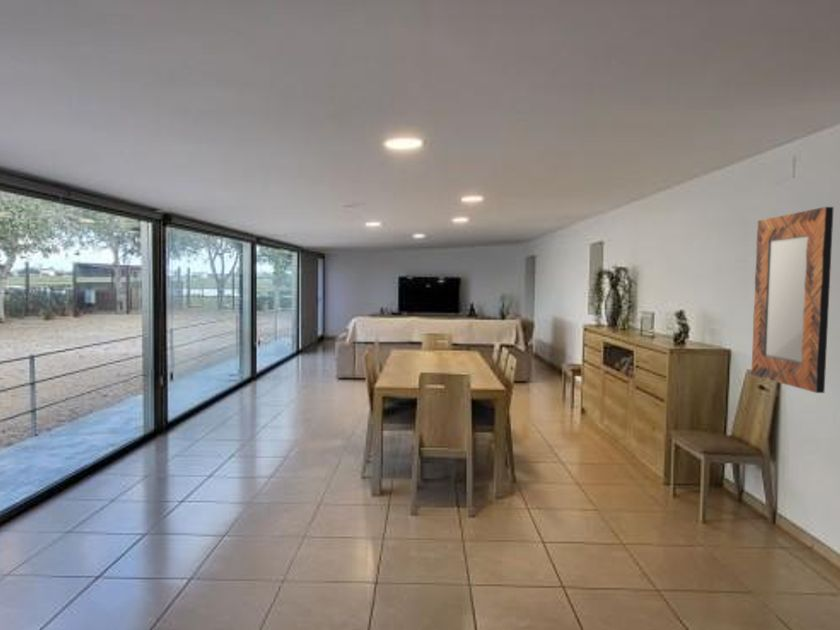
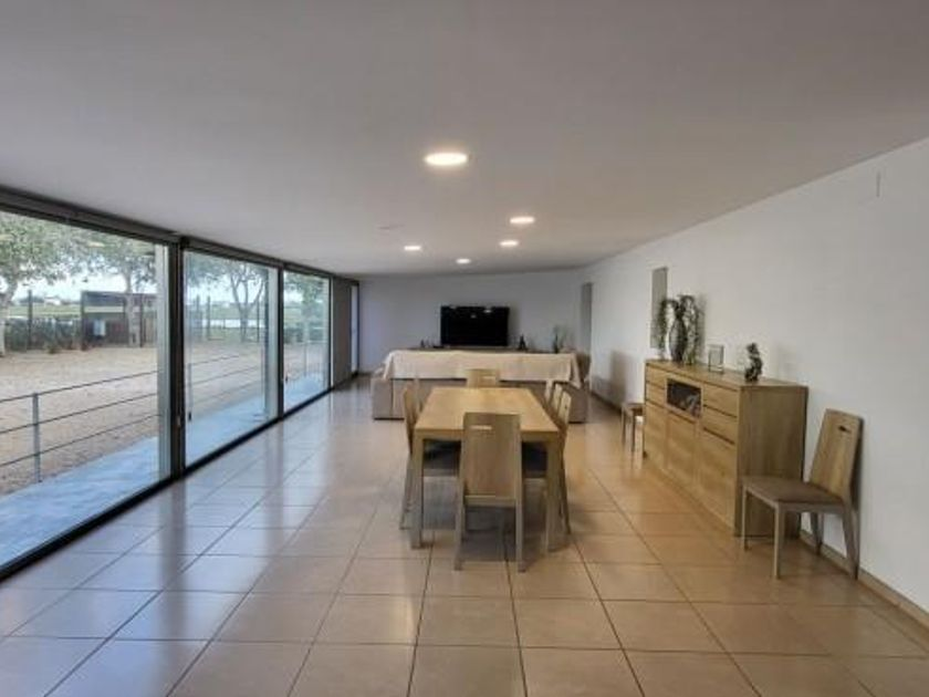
- home mirror [750,206,835,394]
